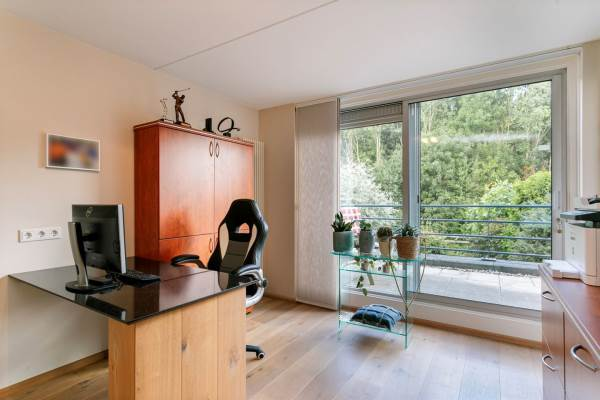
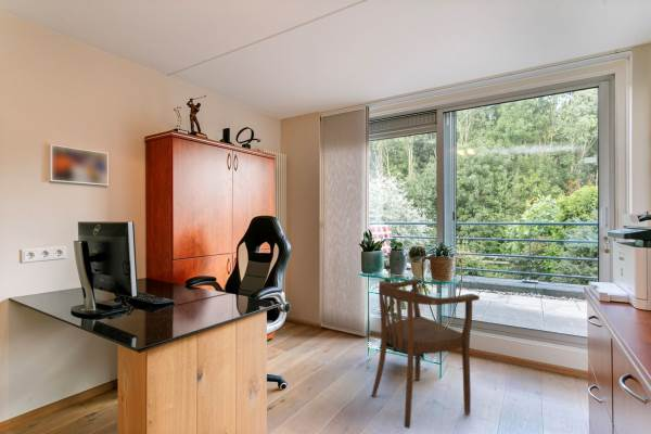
+ armchair [370,278,481,430]
